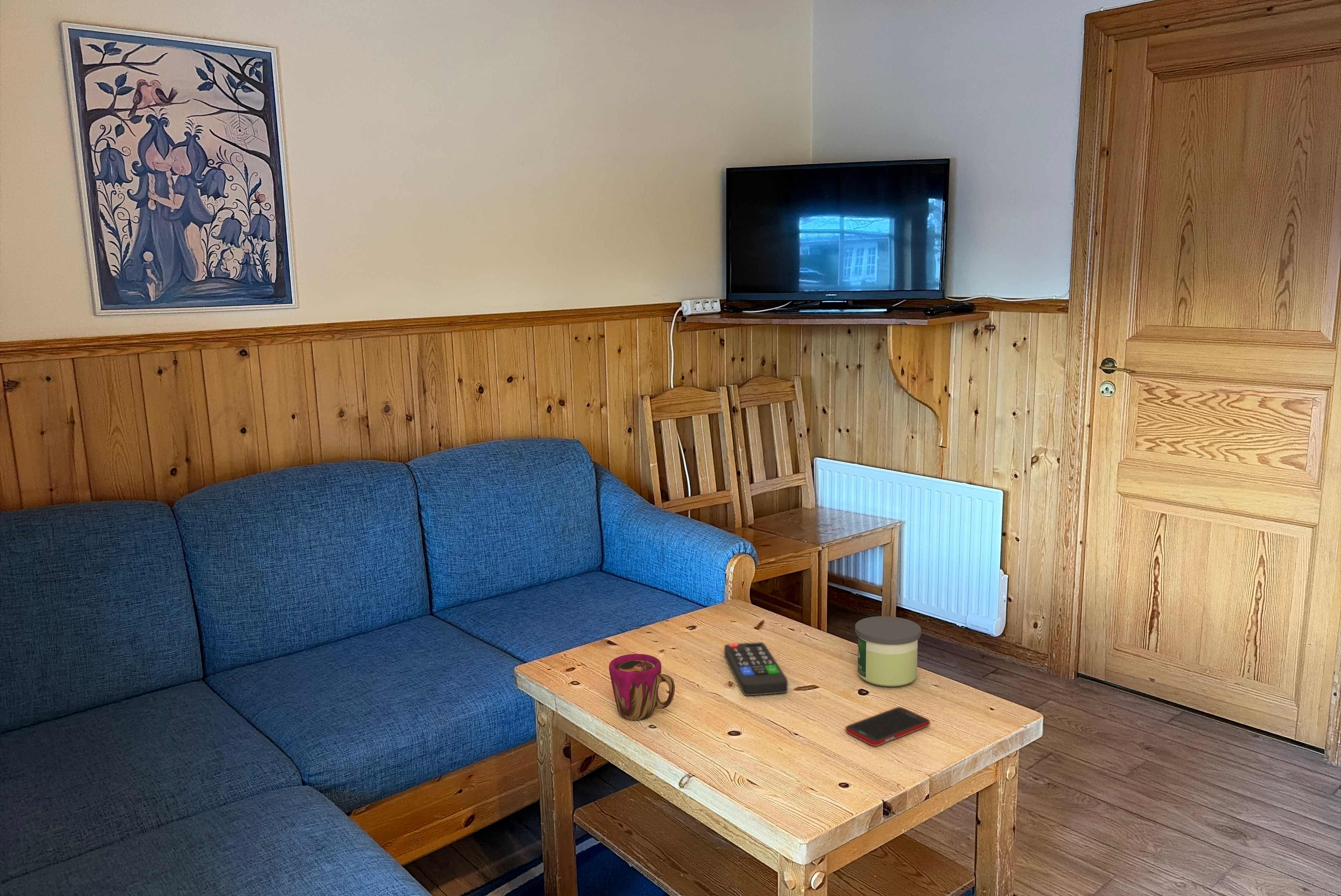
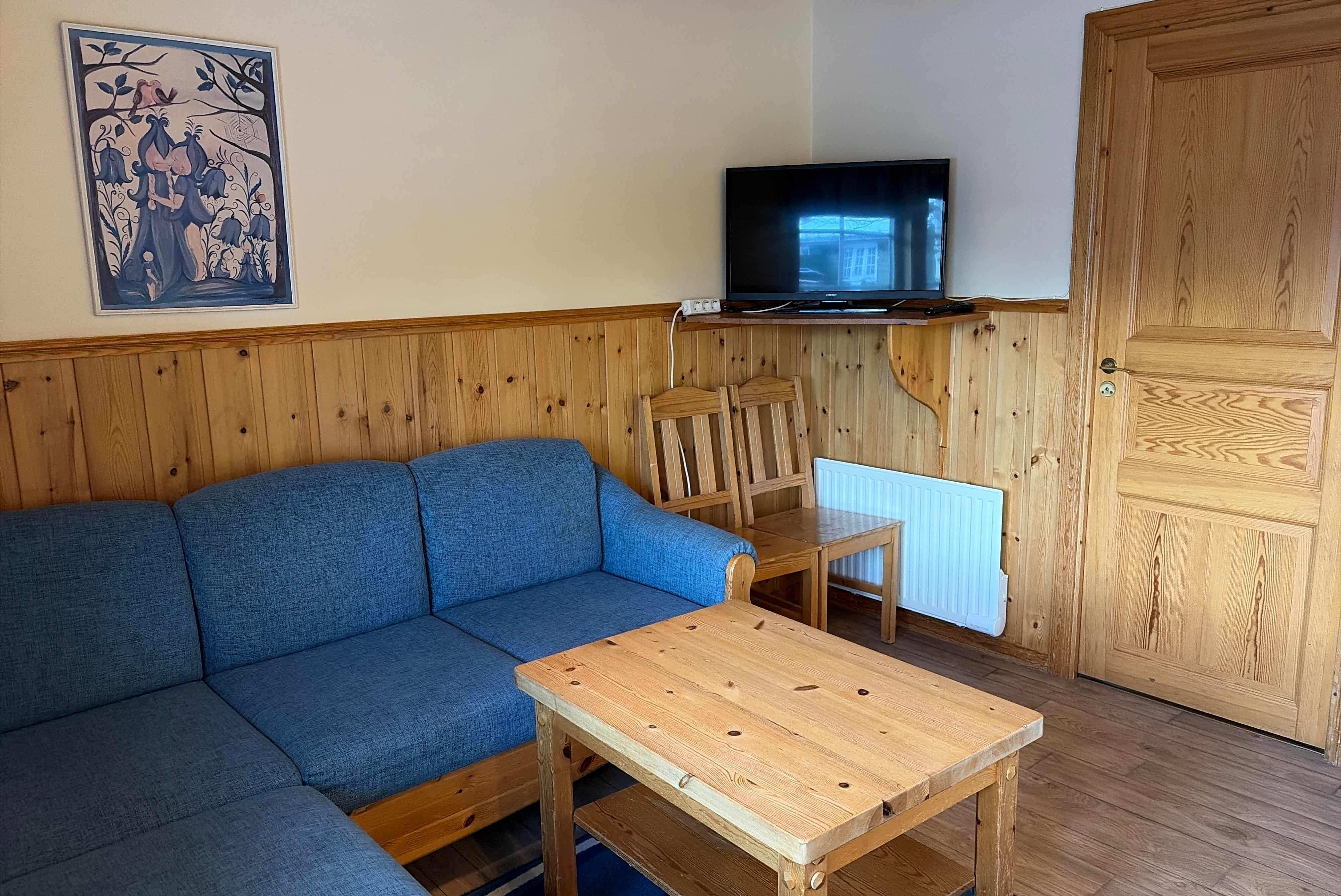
- remote control [724,642,788,696]
- cell phone [845,707,930,746]
- cup [609,654,675,720]
- candle [855,616,921,687]
